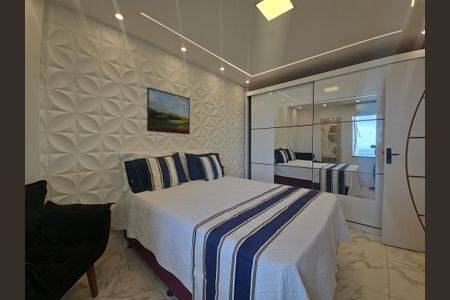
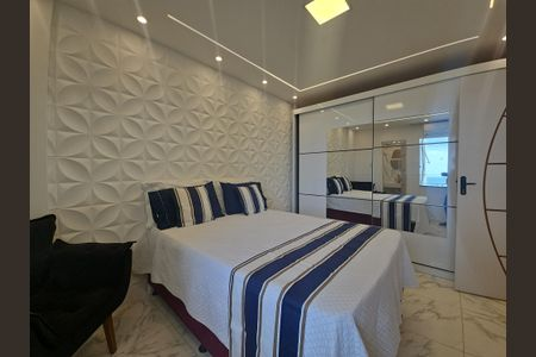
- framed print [146,86,191,135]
